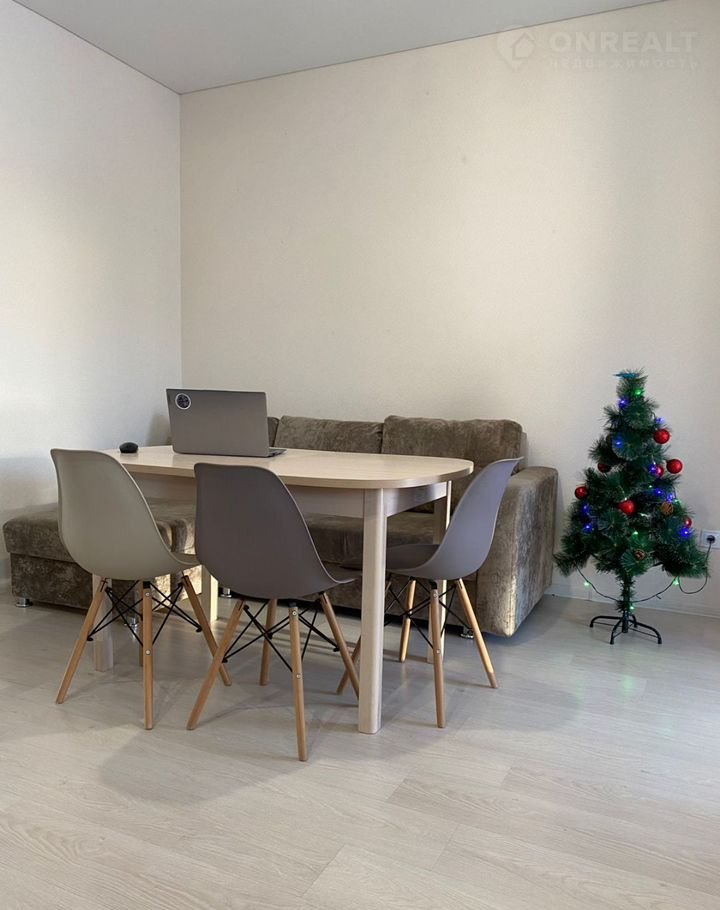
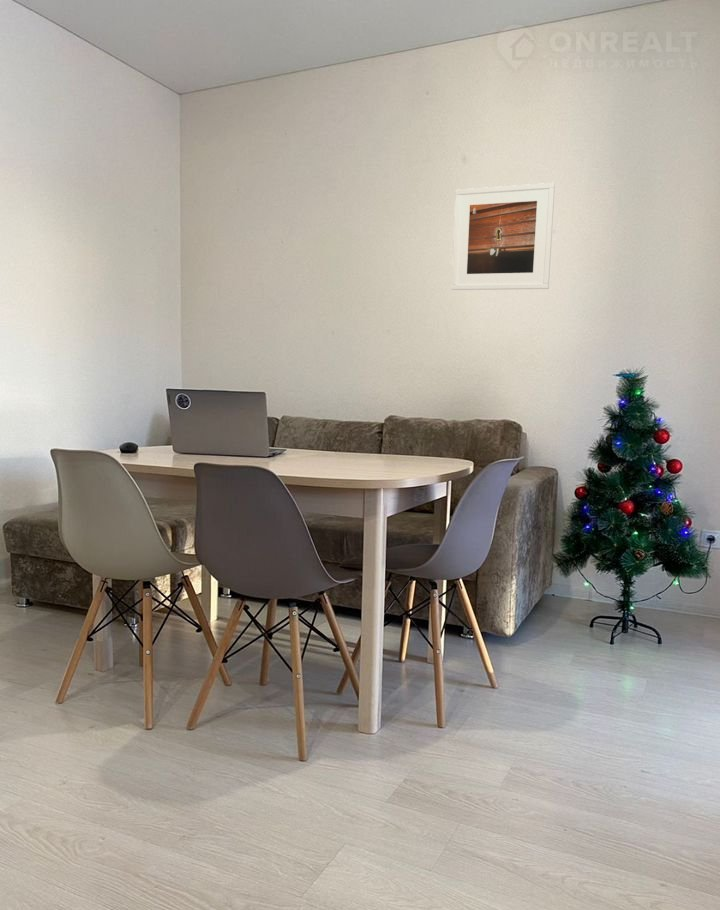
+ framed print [451,182,556,291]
